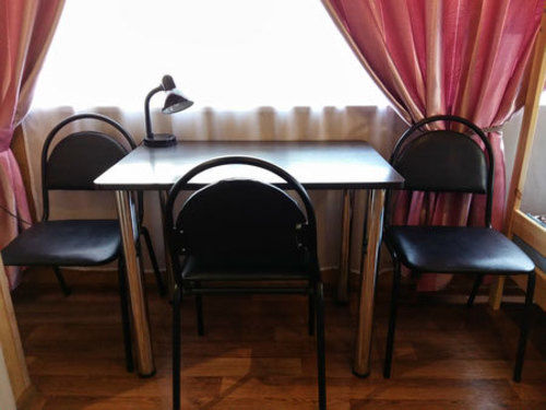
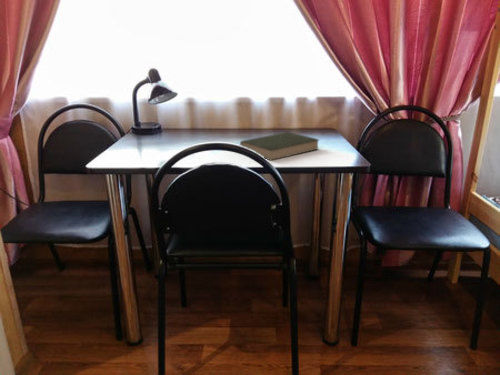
+ book [239,131,320,161]
